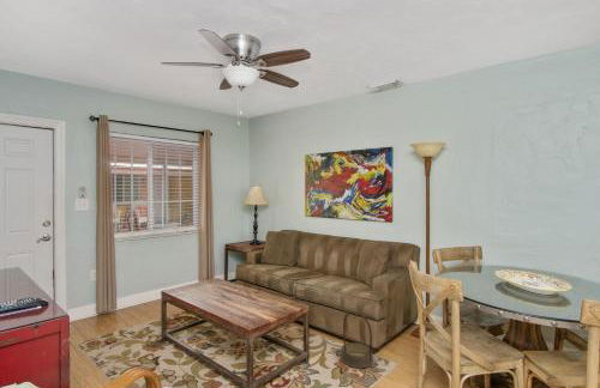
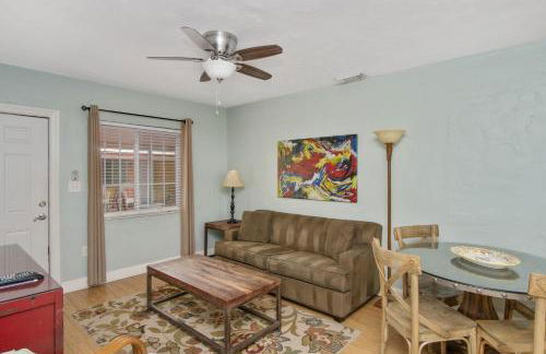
- basket [341,310,374,369]
